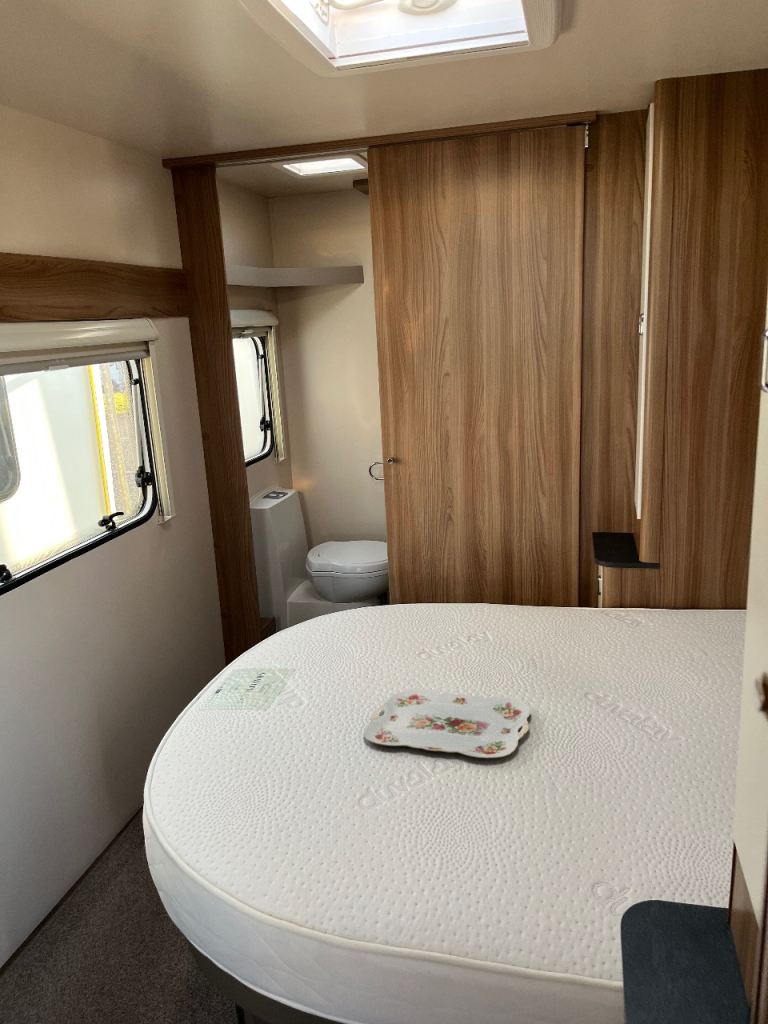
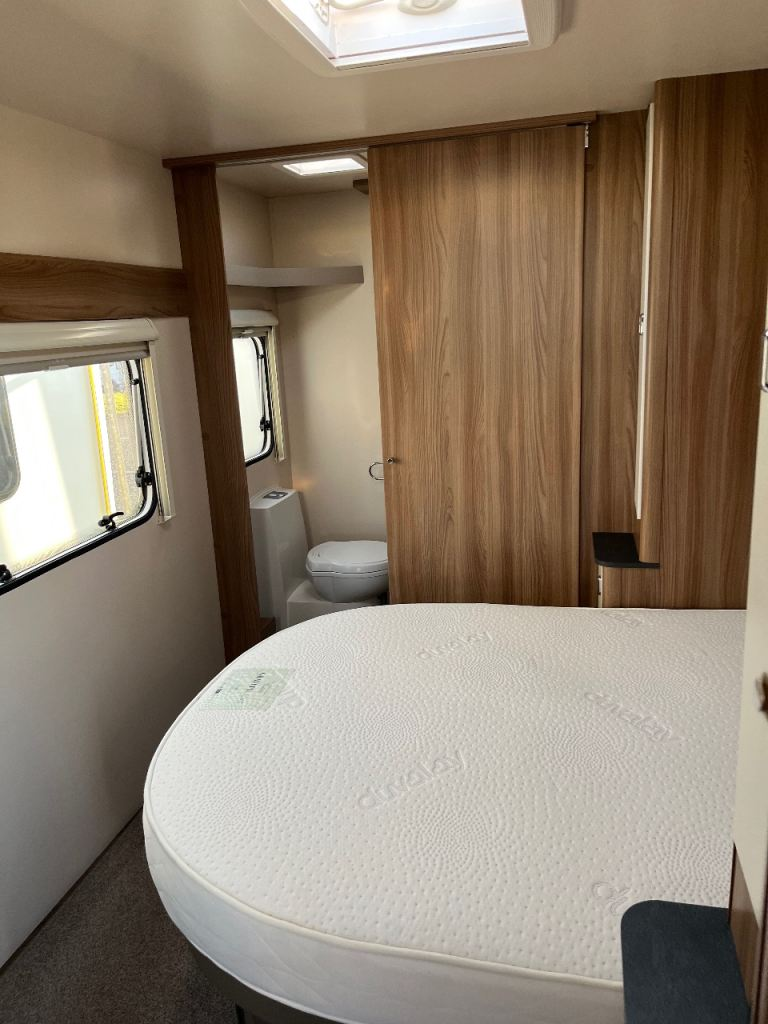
- serving tray [363,688,531,759]
